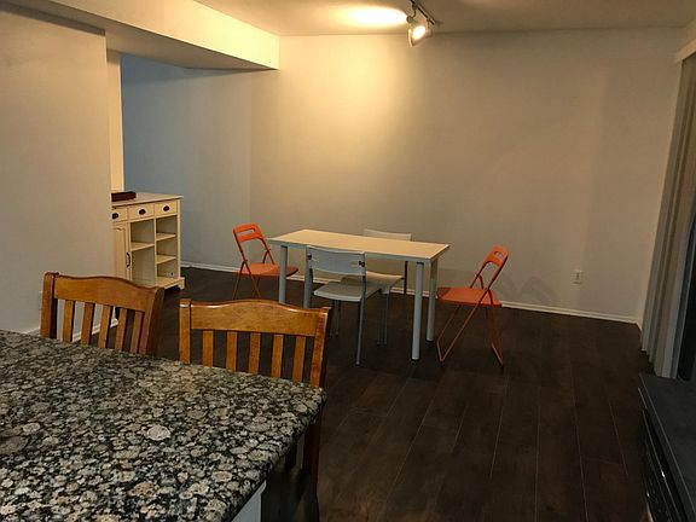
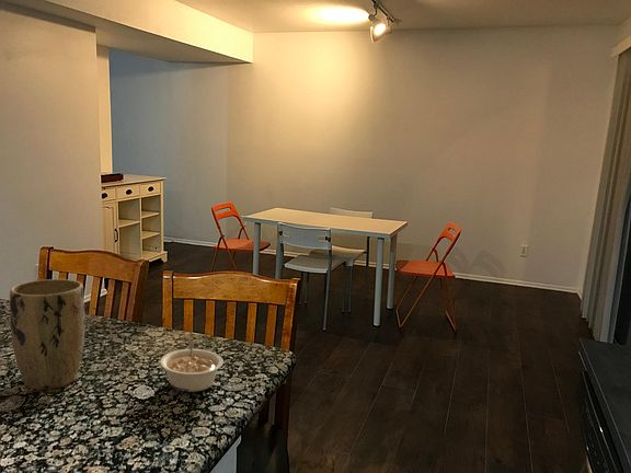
+ legume [159,338,225,393]
+ plant pot [9,278,87,391]
